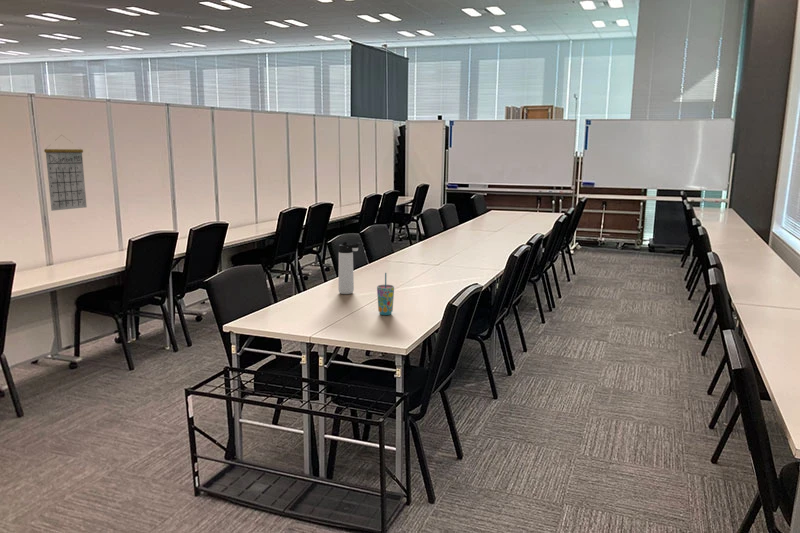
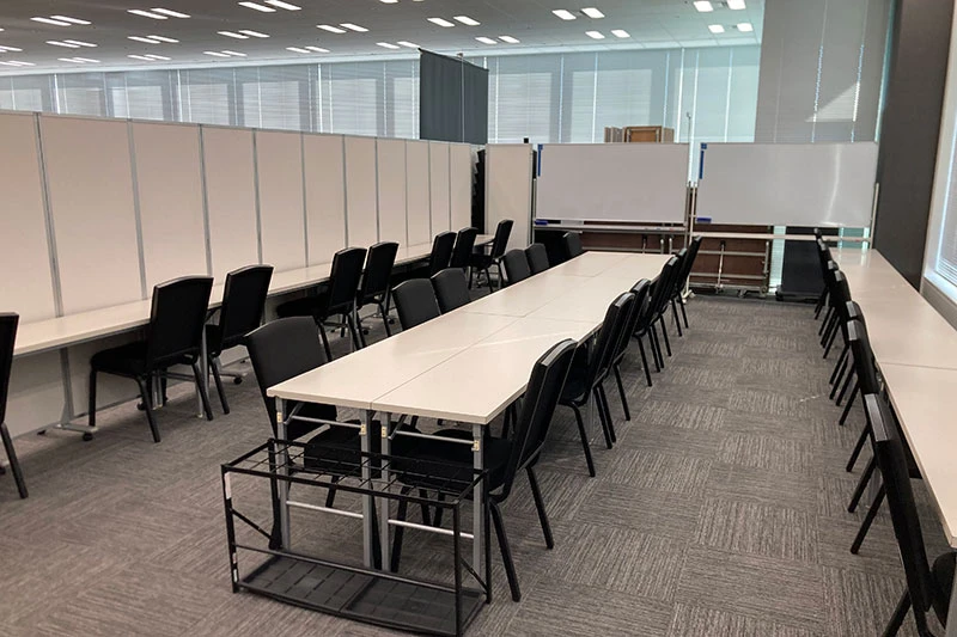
- thermos bottle [337,241,361,295]
- cup [376,272,395,316]
- calendar [43,134,88,212]
